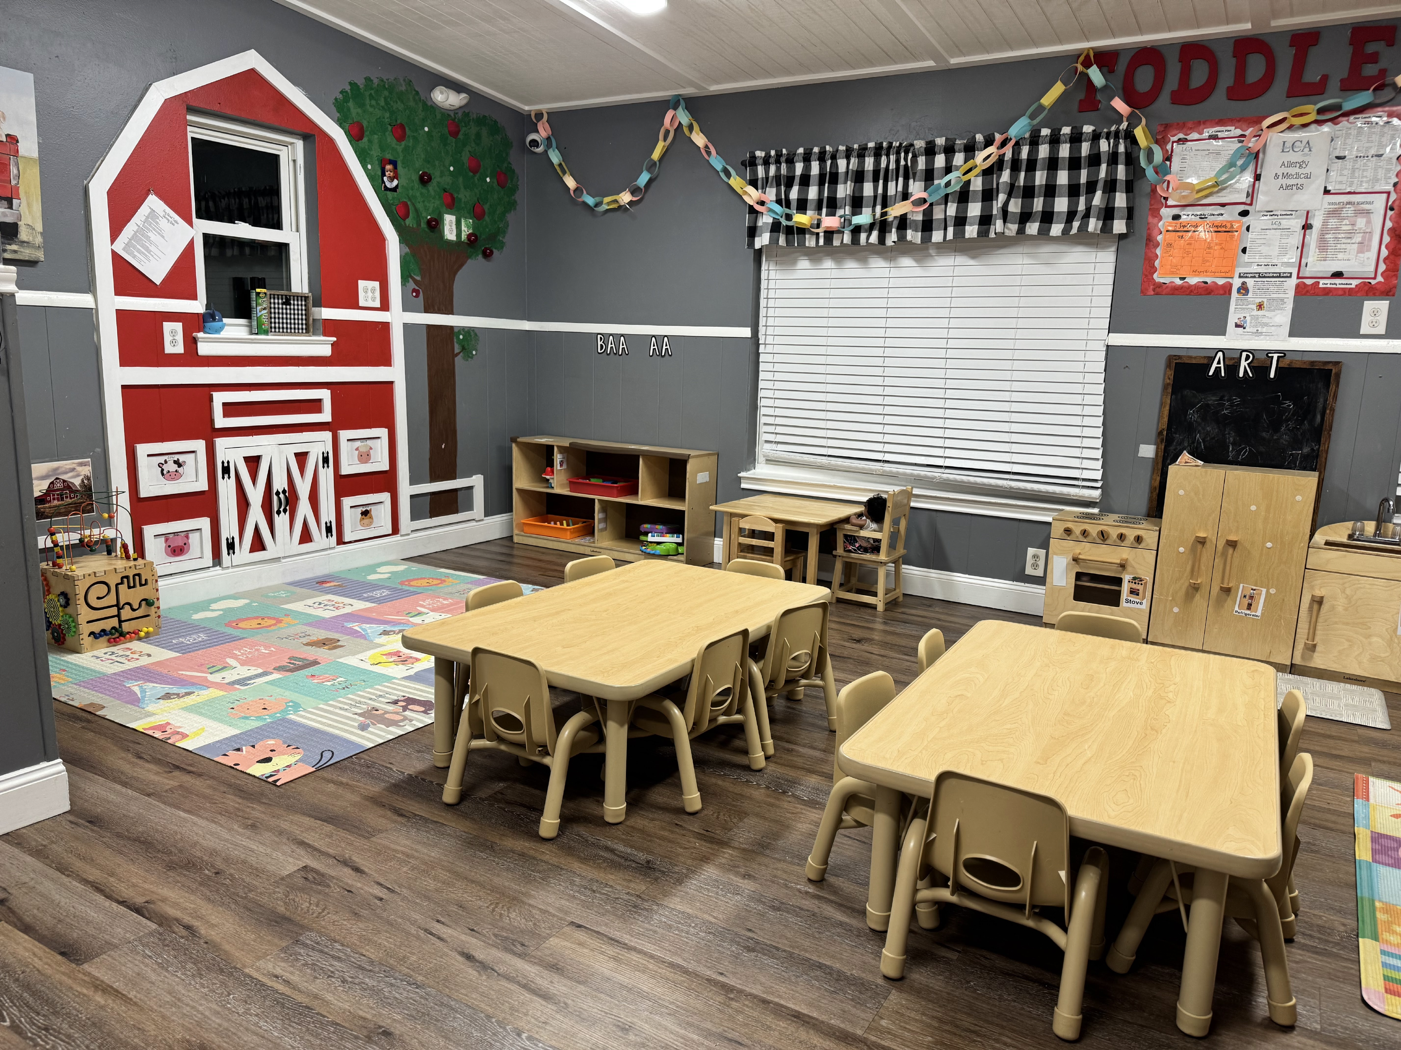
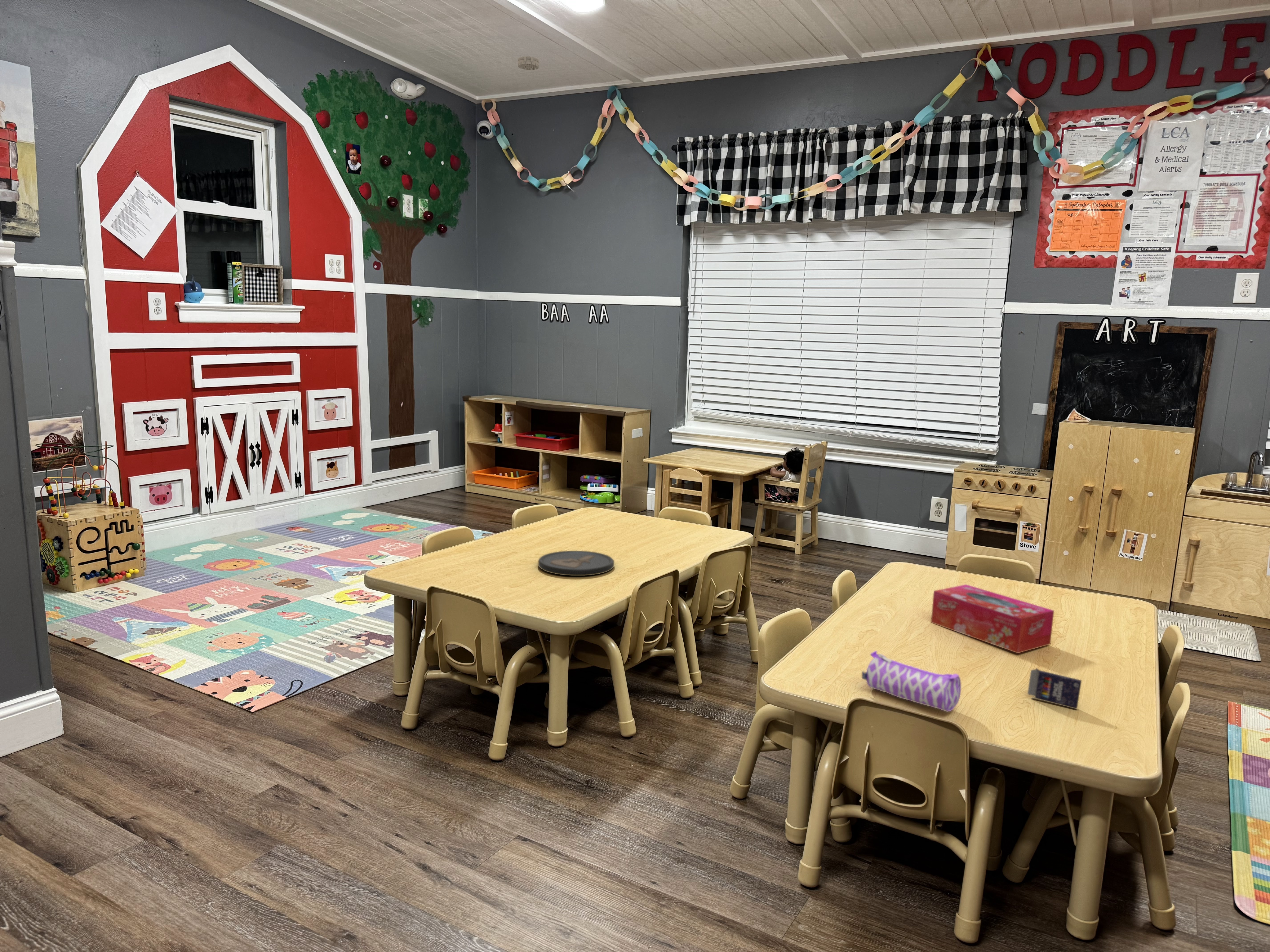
+ crayon box [1027,668,1082,710]
+ smoke detector [517,56,539,71]
+ pencil case [861,650,961,712]
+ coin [538,550,615,576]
+ tissue box [931,584,1055,654]
